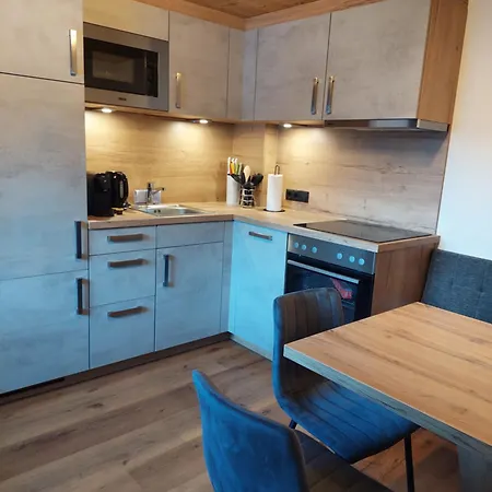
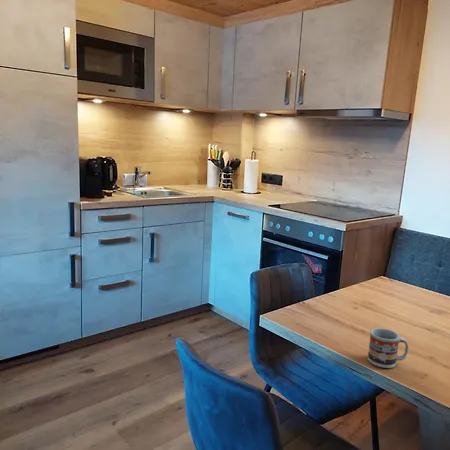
+ cup [367,327,410,369]
